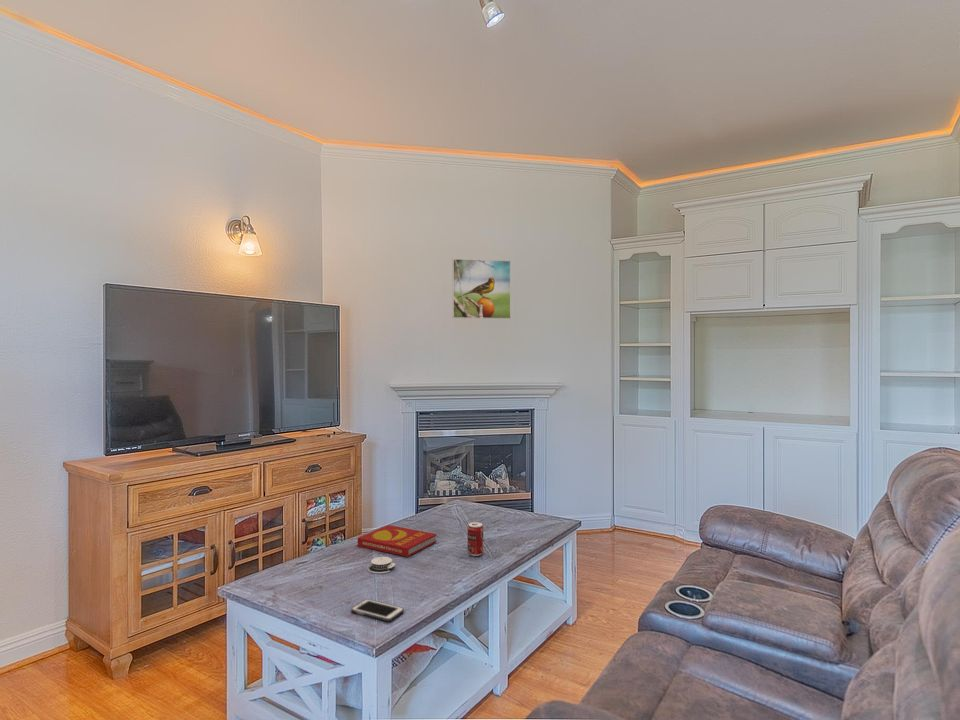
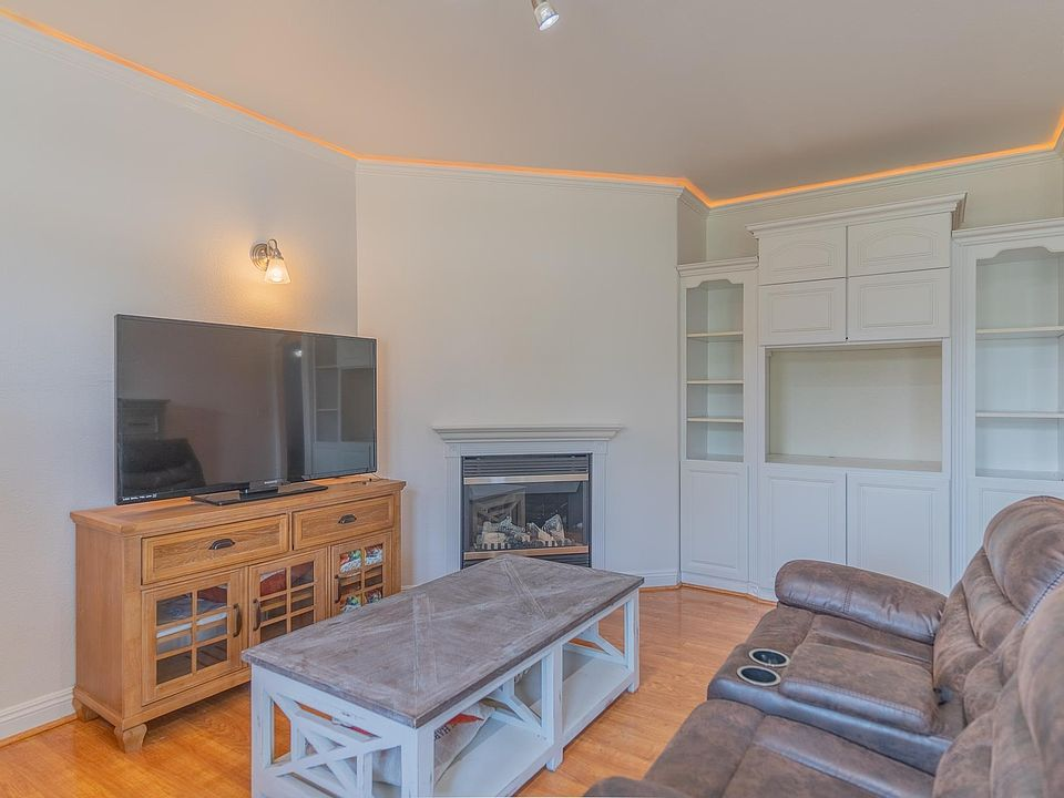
- book [357,524,438,558]
- architectural model [367,555,397,574]
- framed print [452,258,512,320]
- beverage can [466,521,484,557]
- cell phone [350,598,405,622]
